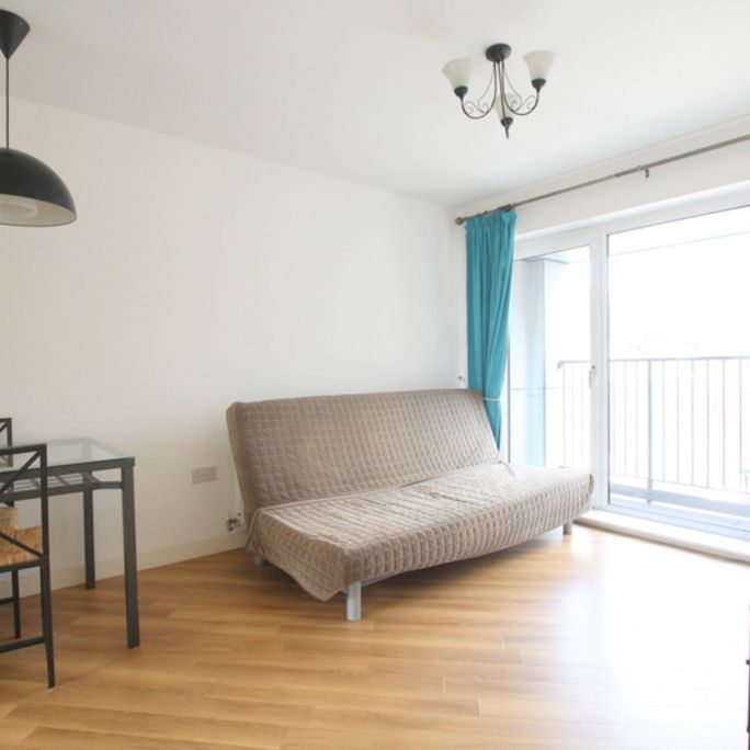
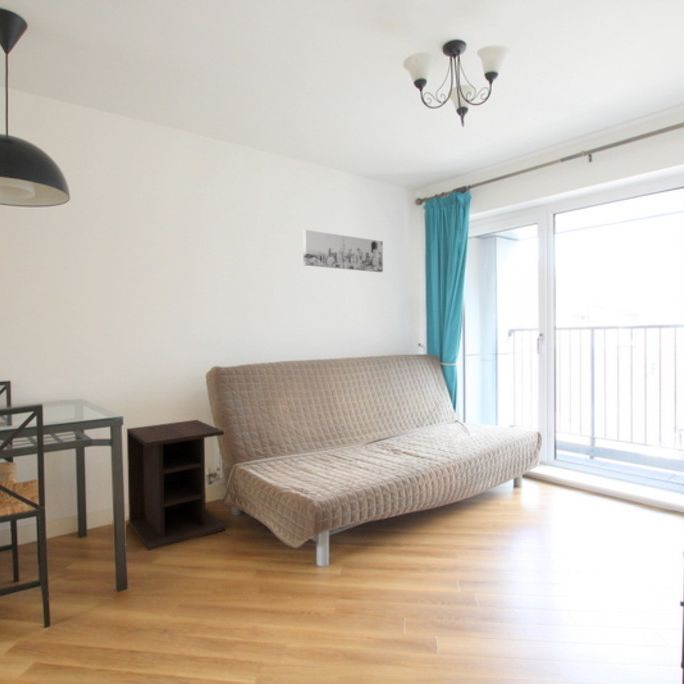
+ nightstand [126,419,227,551]
+ wall art [302,229,384,273]
